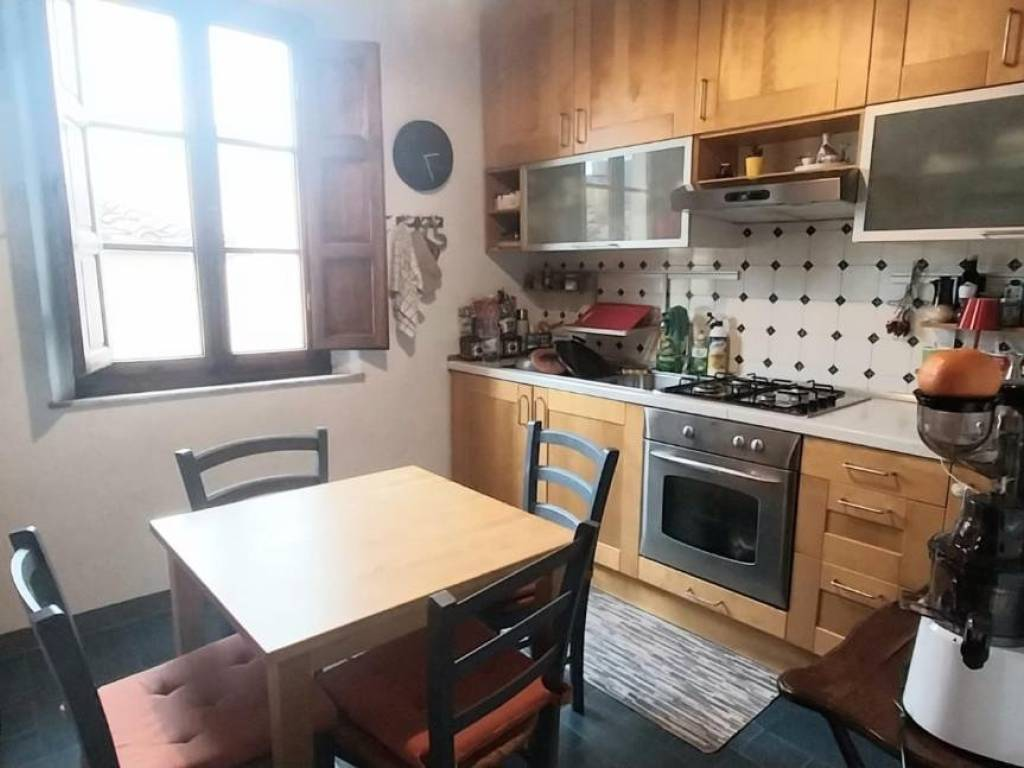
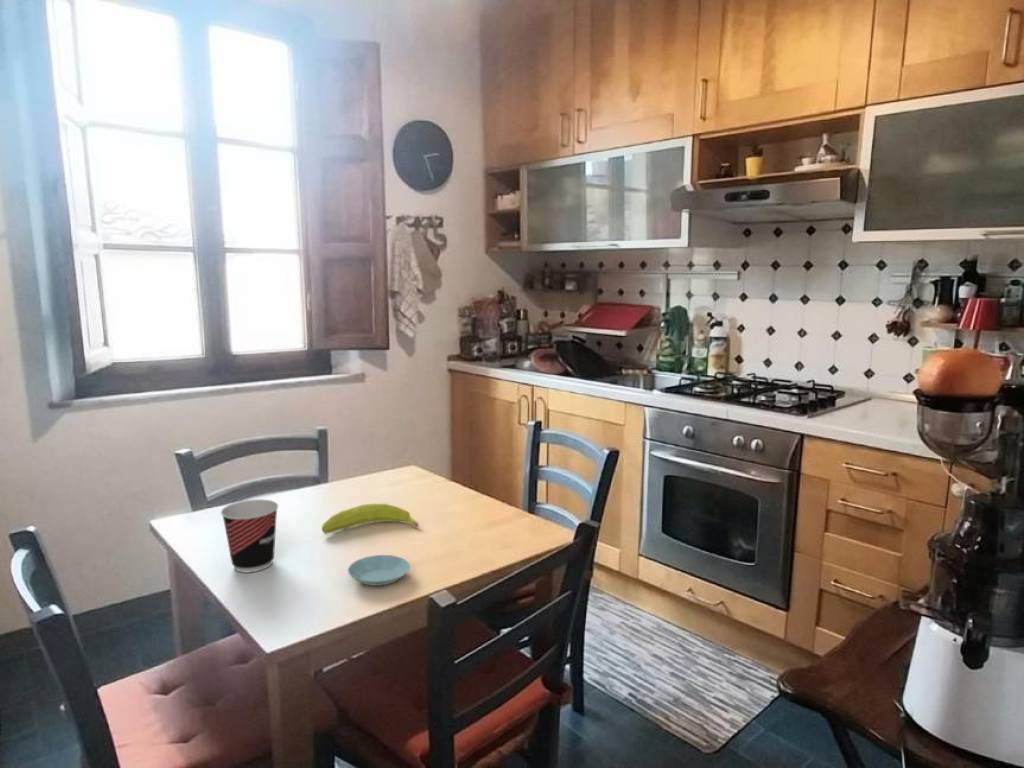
+ cup [220,498,279,573]
+ fruit [321,503,419,535]
+ saucer [347,554,411,587]
